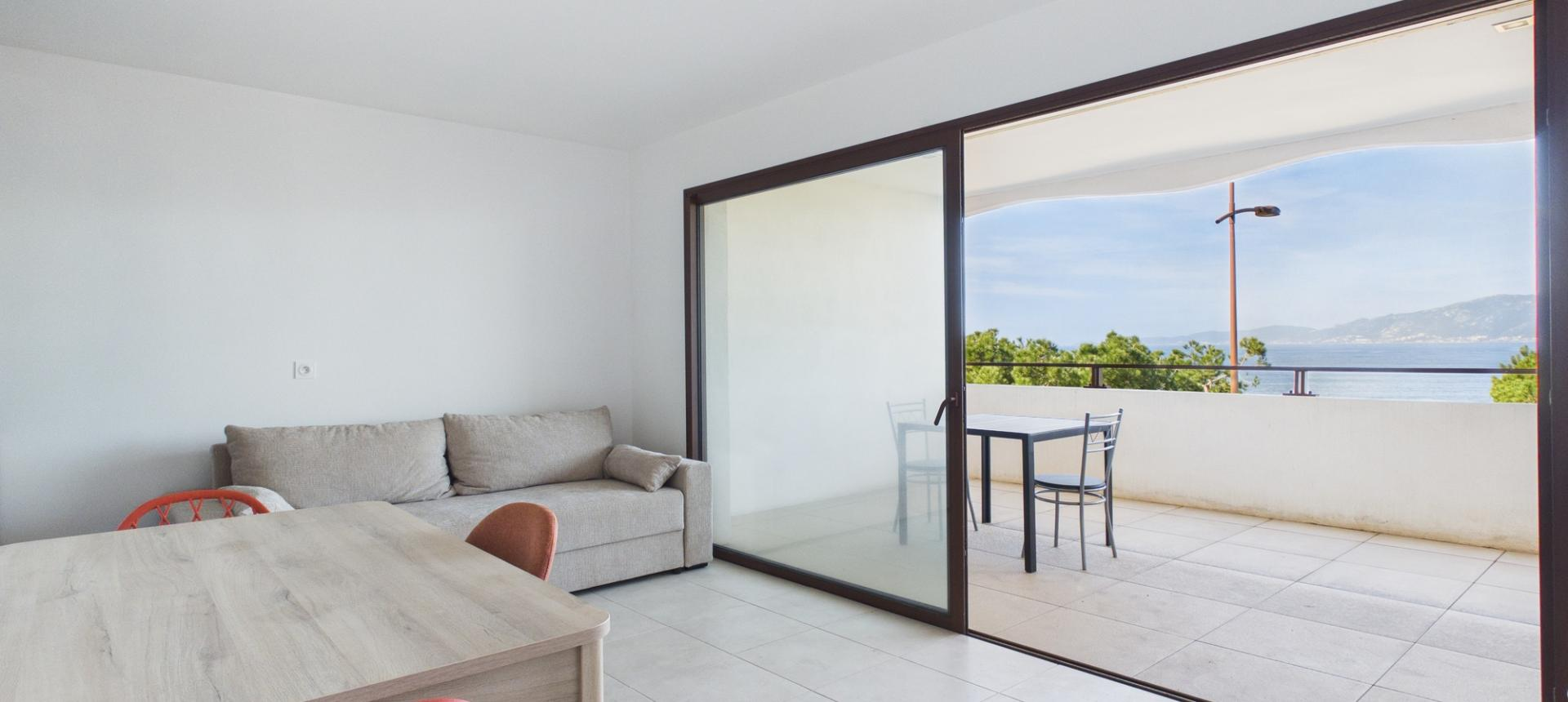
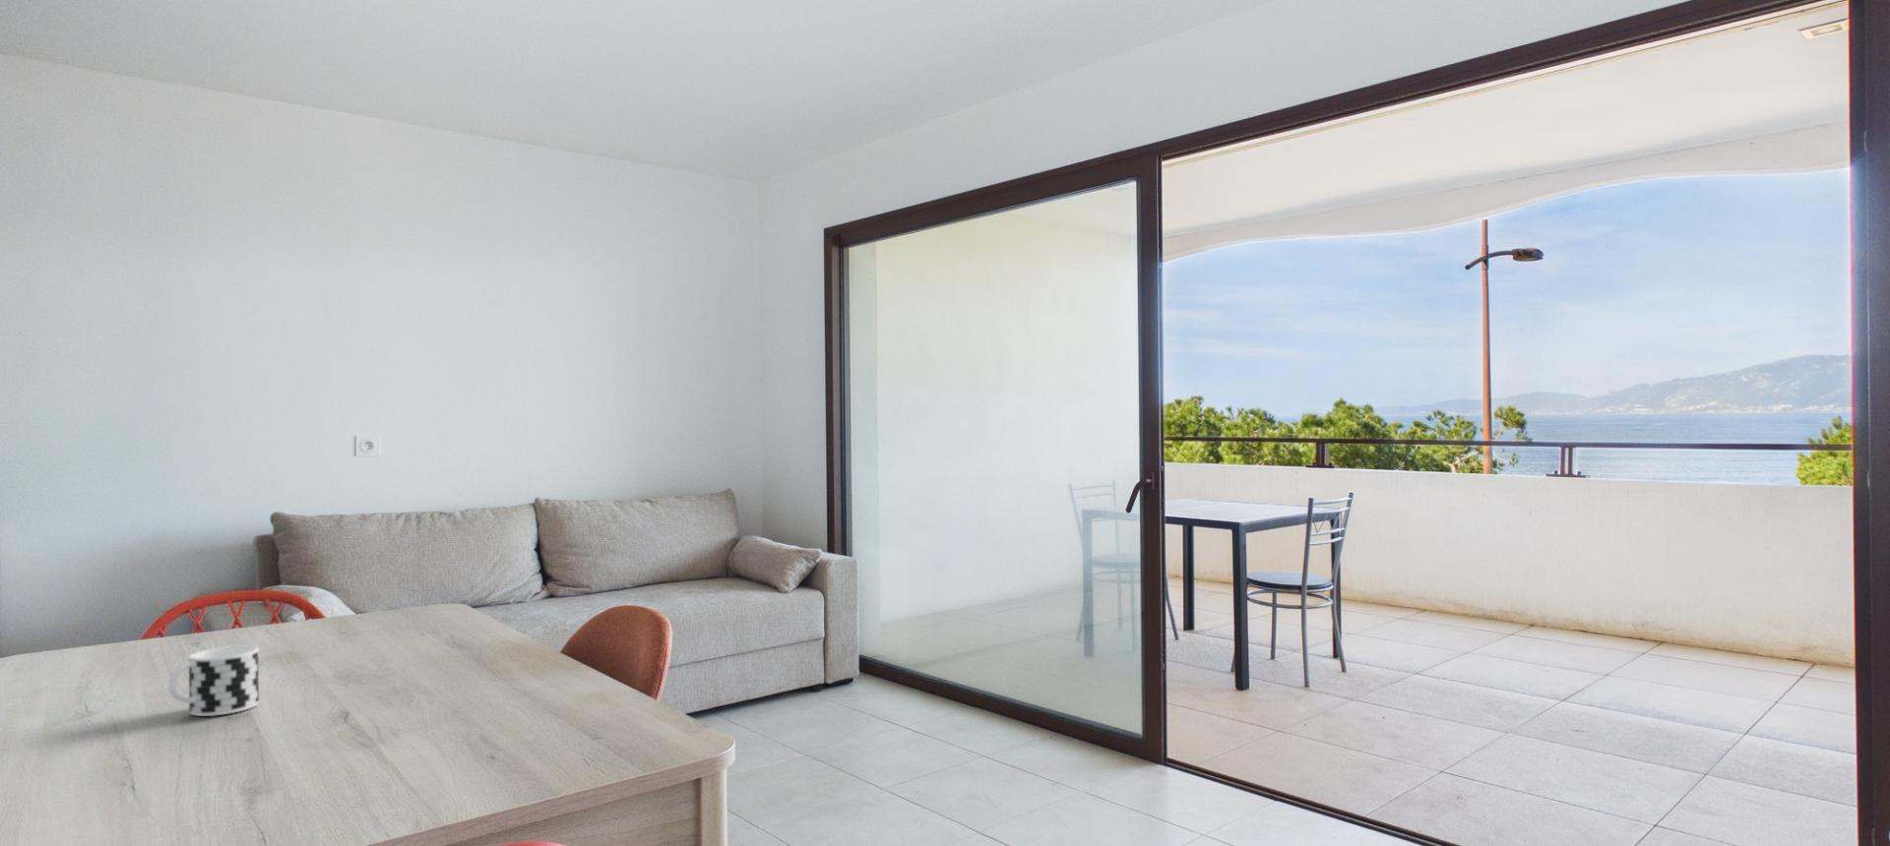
+ cup [168,645,260,717]
